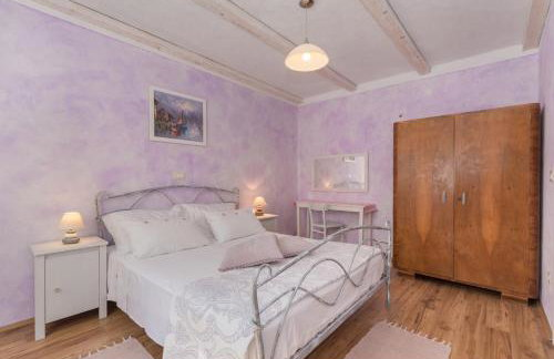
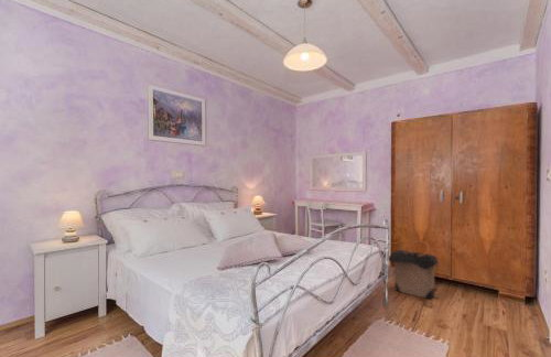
+ laundry hamper [388,240,440,300]
